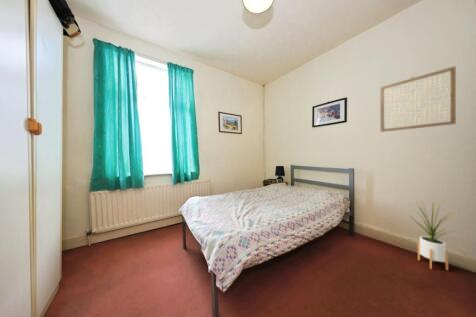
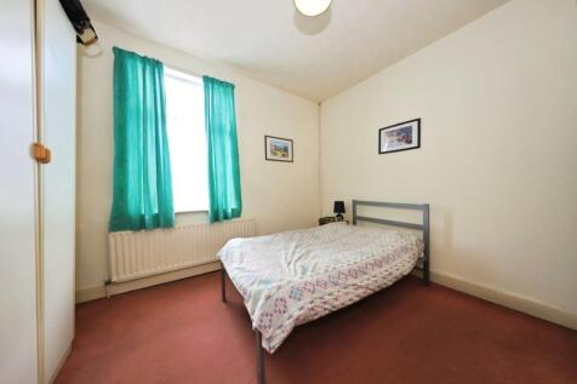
- wall art [379,65,457,133]
- house plant [408,200,463,271]
